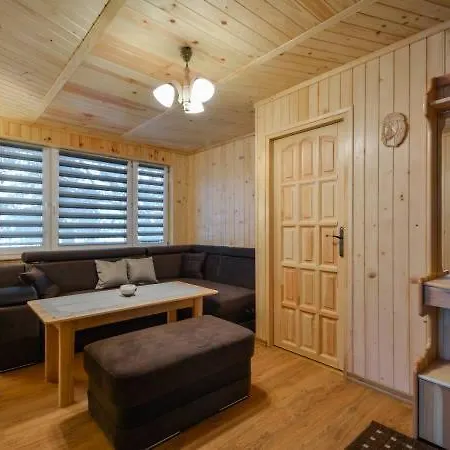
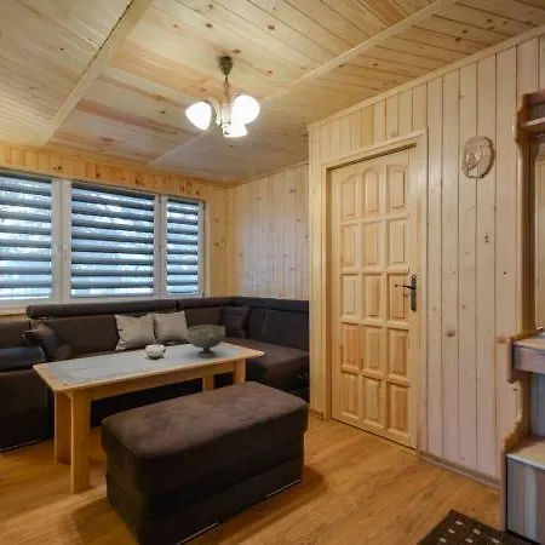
+ decorative bowl [185,323,226,358]
